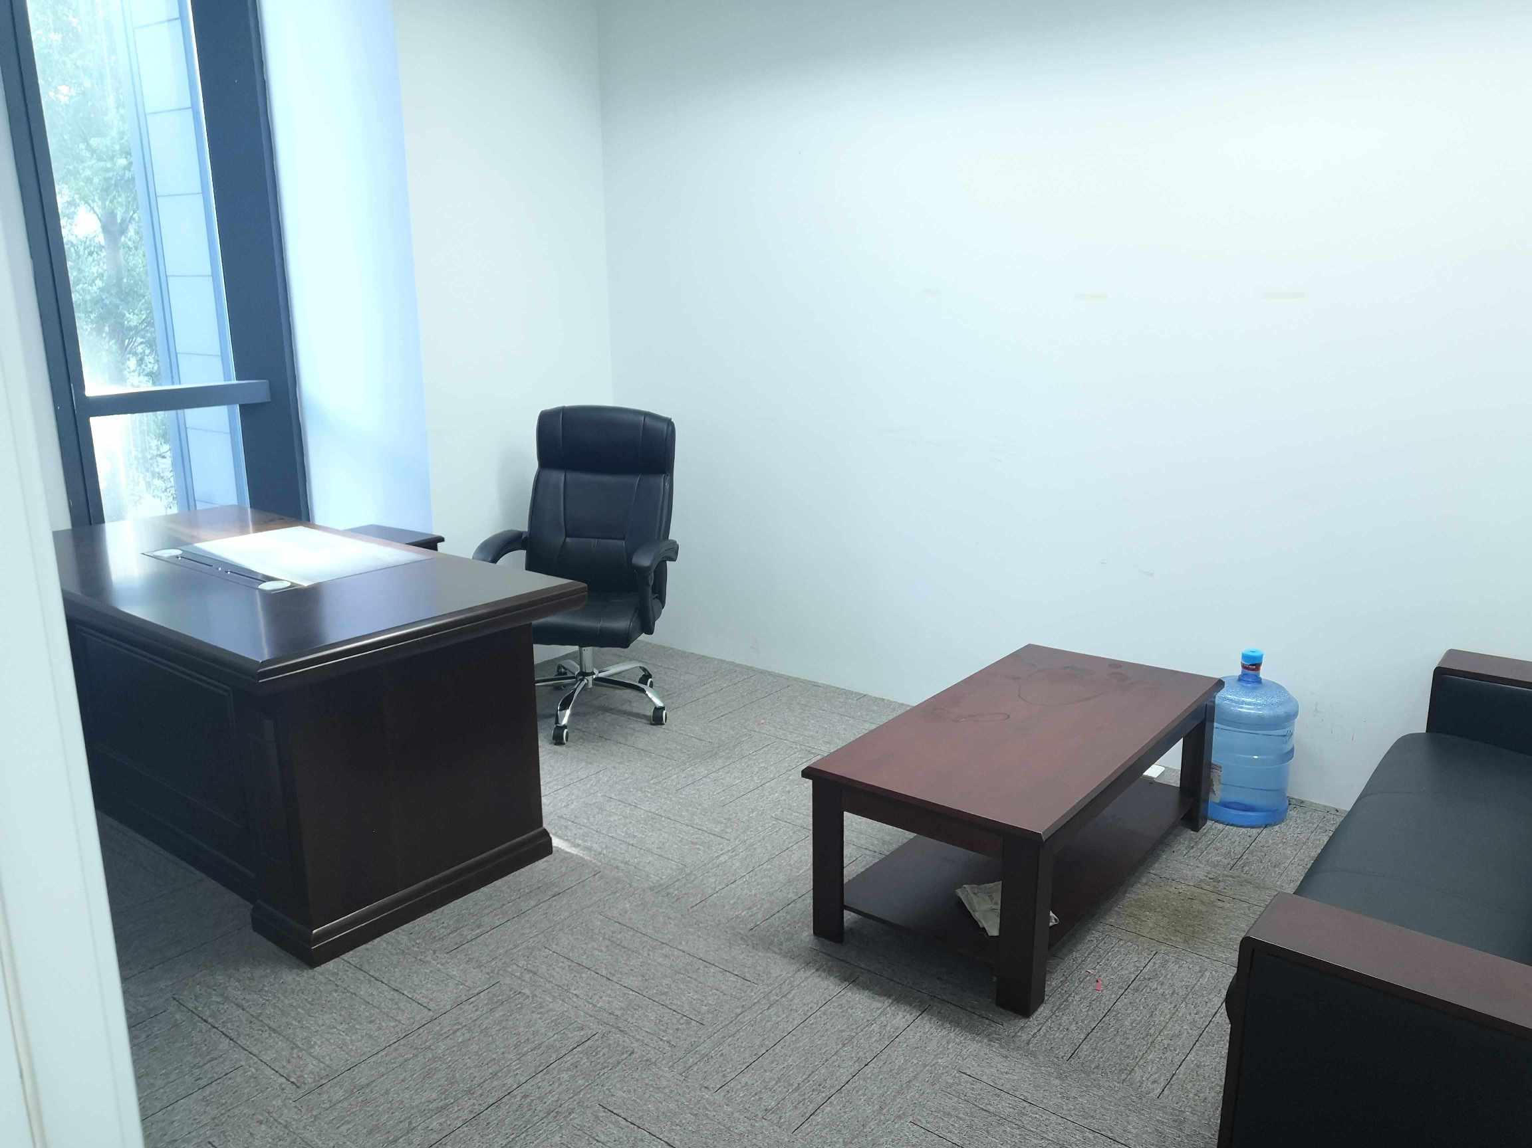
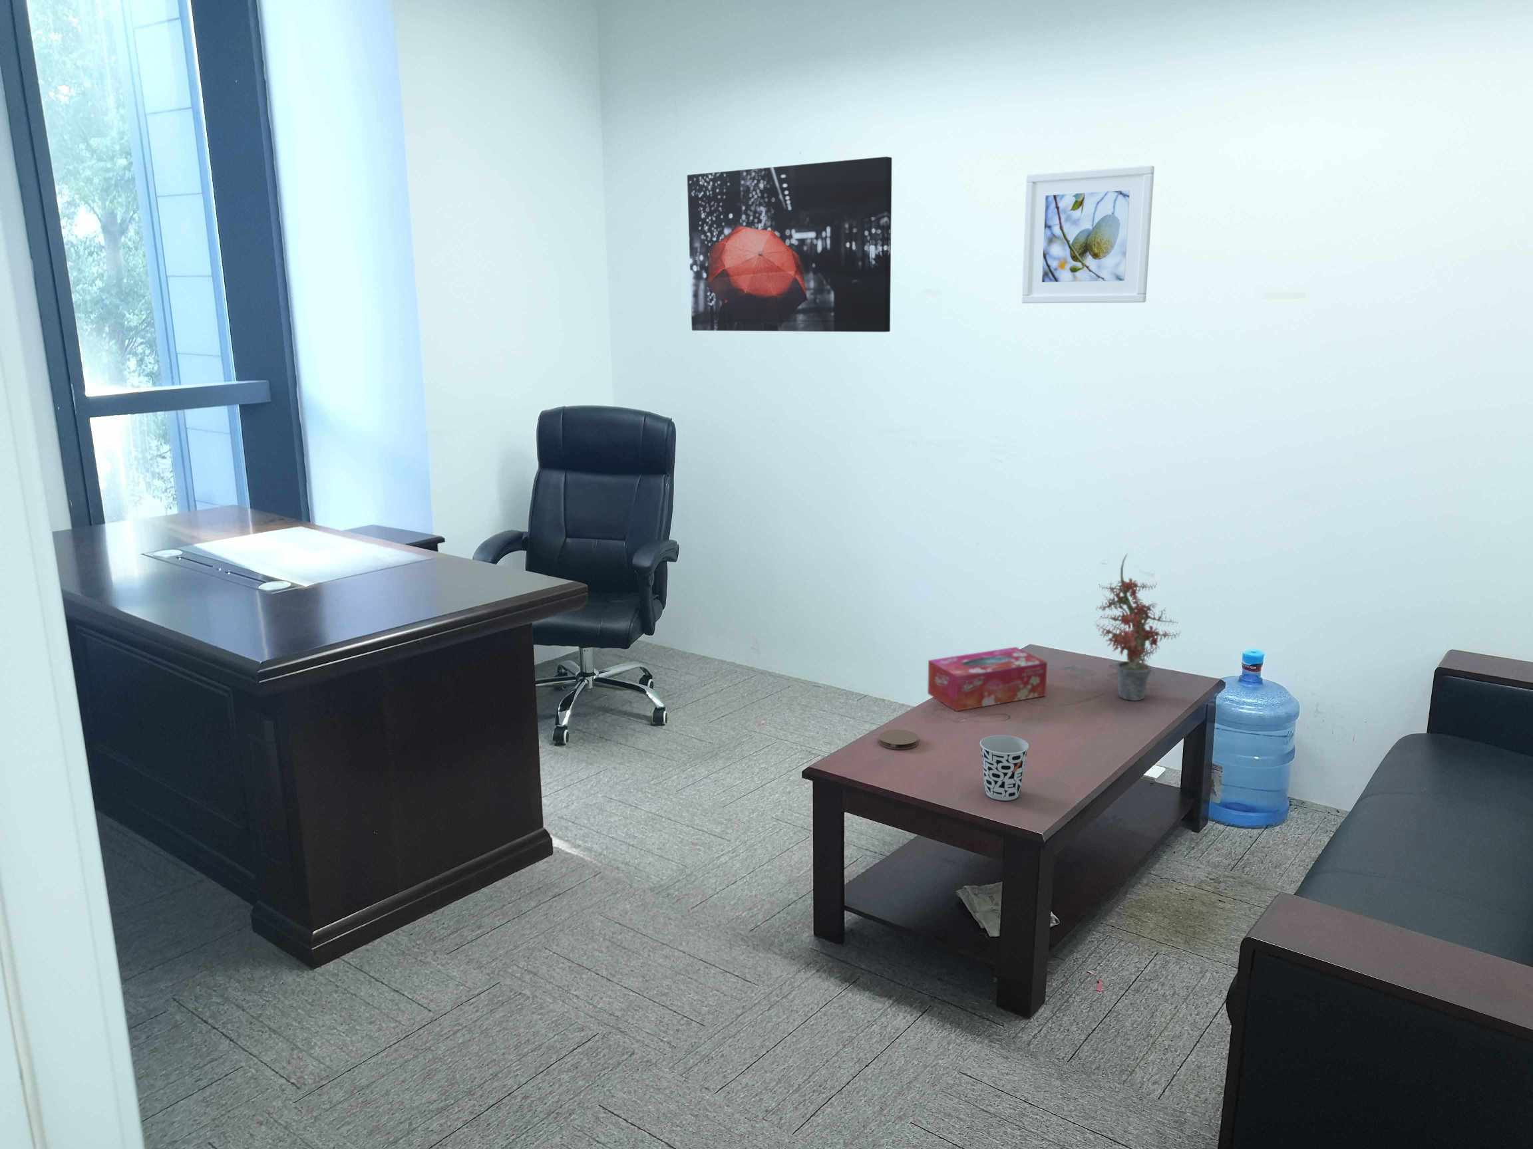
+ cup [979,735,1030,801]
+ tissue box [927,646,1048,712]
+ coaster [879,729,919,750]
+ wall art [687,156,893,332]
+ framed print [1021,165,1155,304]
+ potted plant [1094,553,1182,701]
